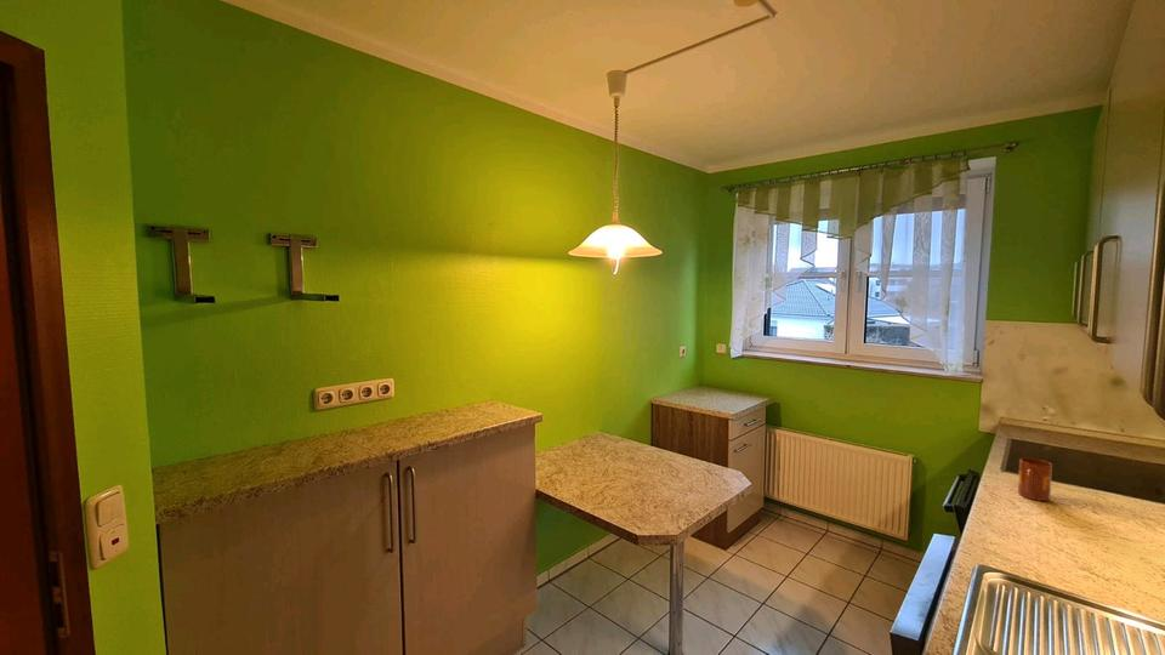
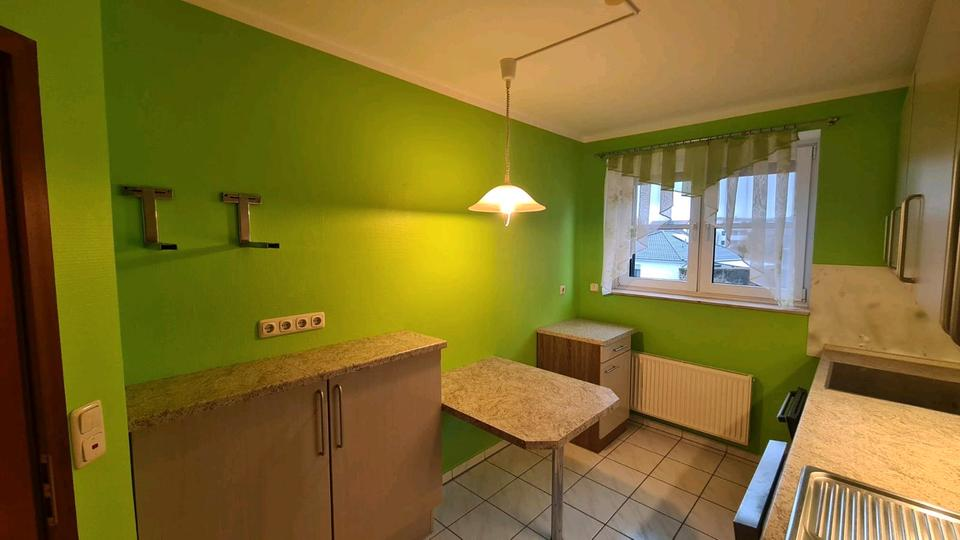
- mug [1017,456,1053,502]
